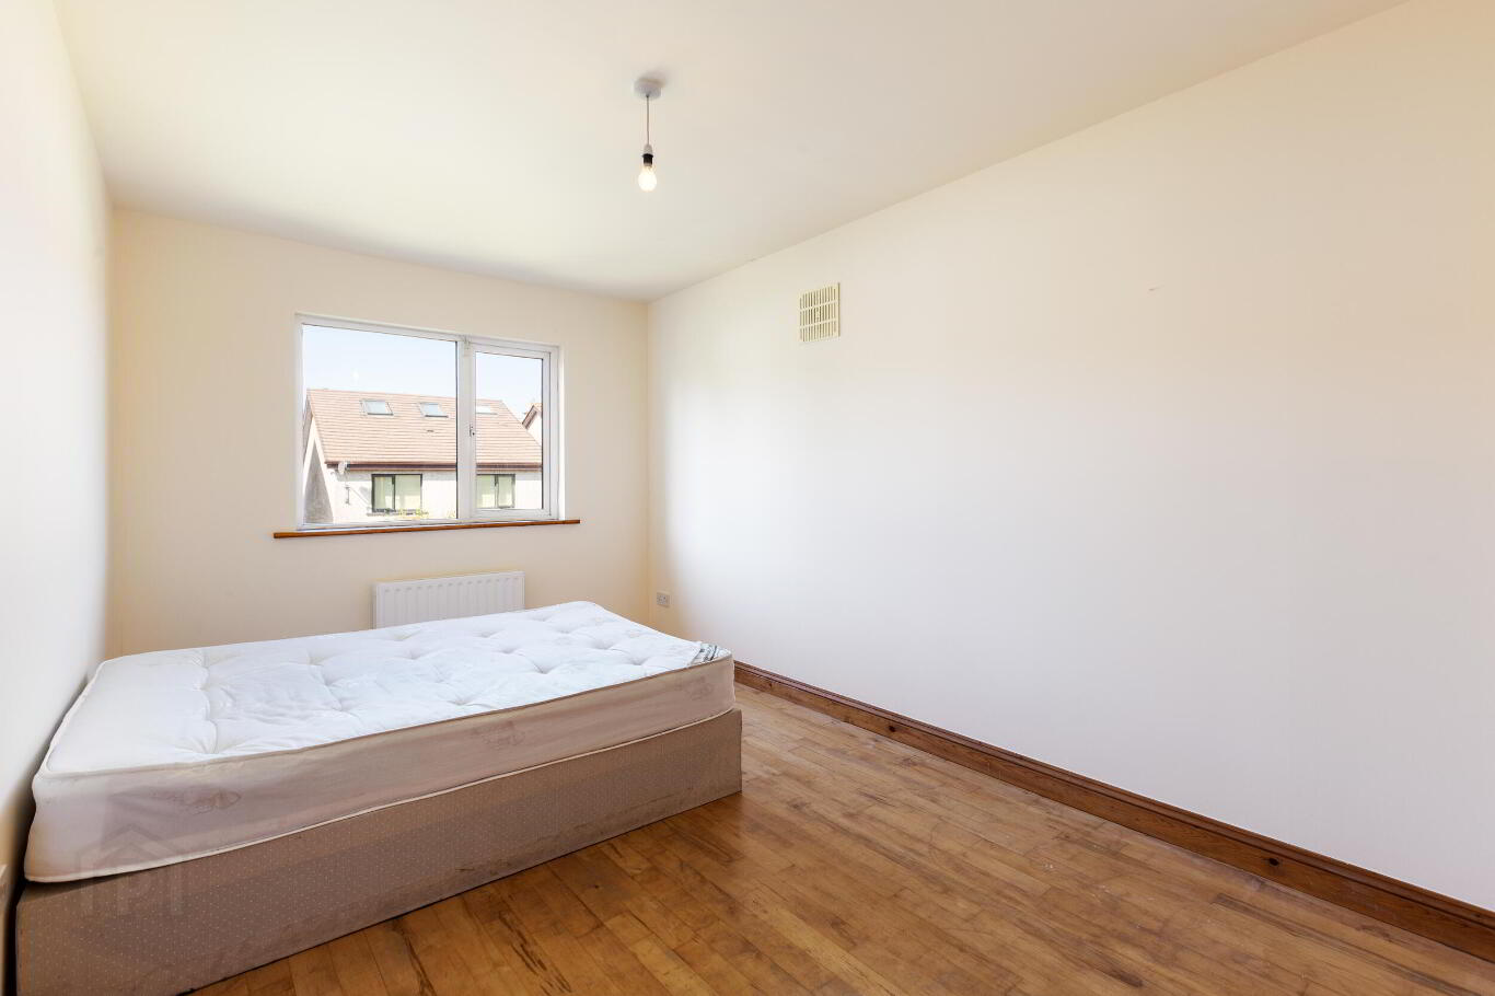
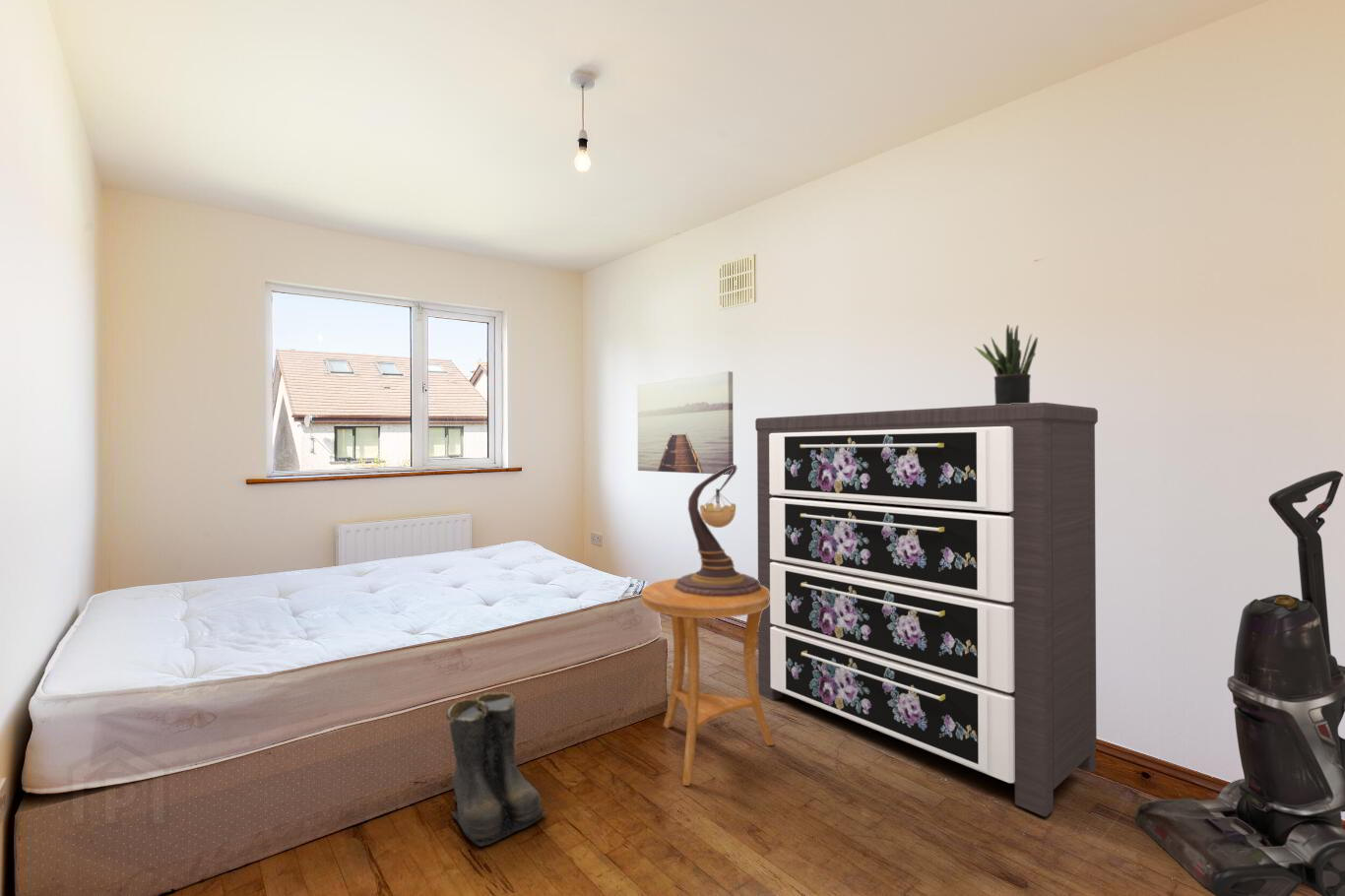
+ boots [445,691,549,848]
+ candle holder [674,464,761,597]
+ vacuum cleaner [1134,470,1345,896]
+ wall art [636,370,735,476]
+ dresser [754,402,1099,817]
+ side table [640,577,776,787]
+ potted plant [974,324,1039,405]
